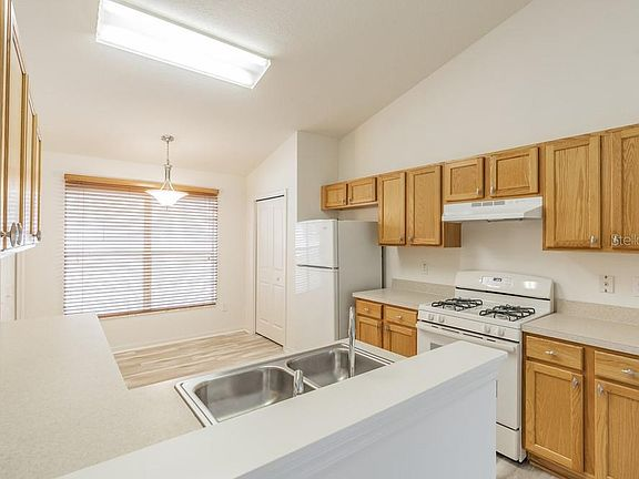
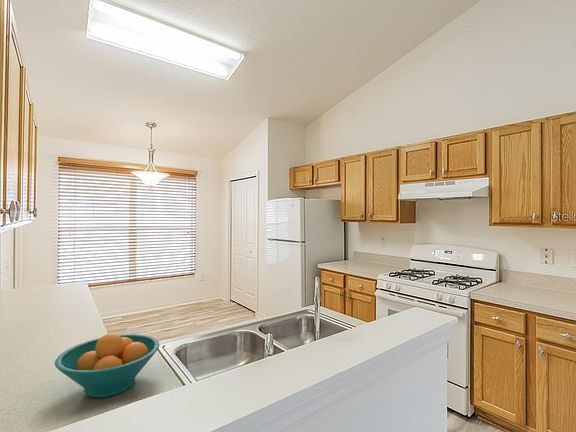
+ fruit bowl [54,332,160,399]
